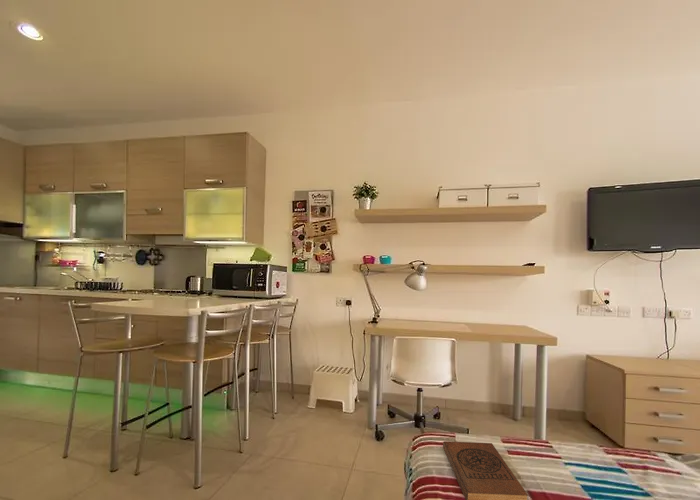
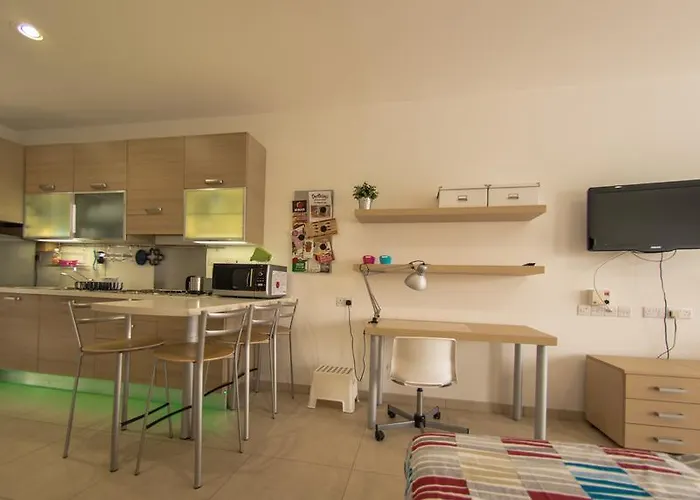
- book [442,440,529,500]
